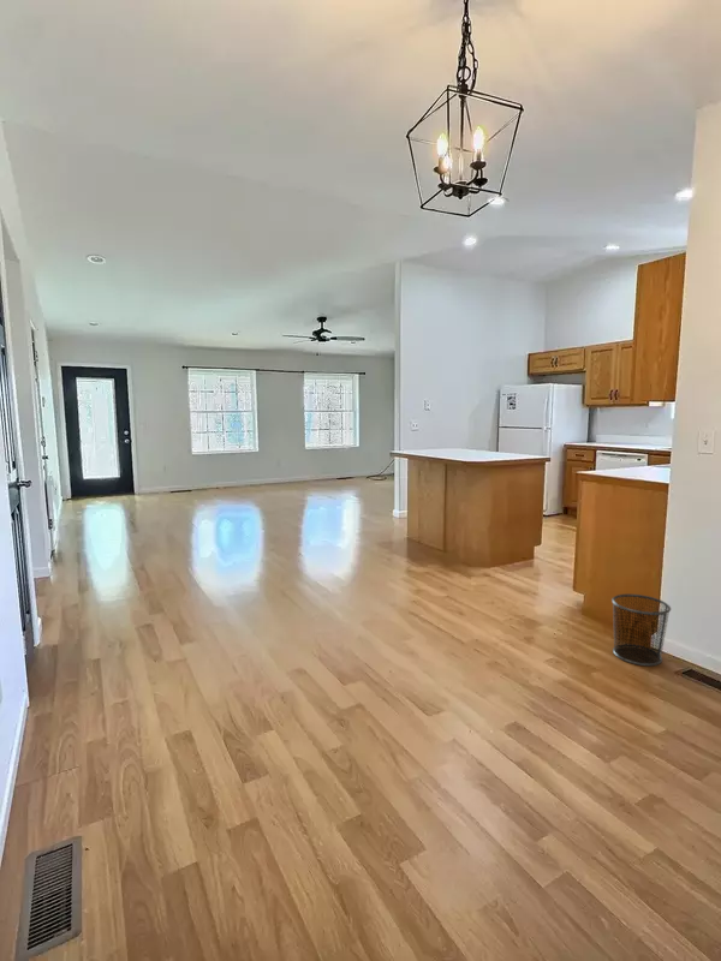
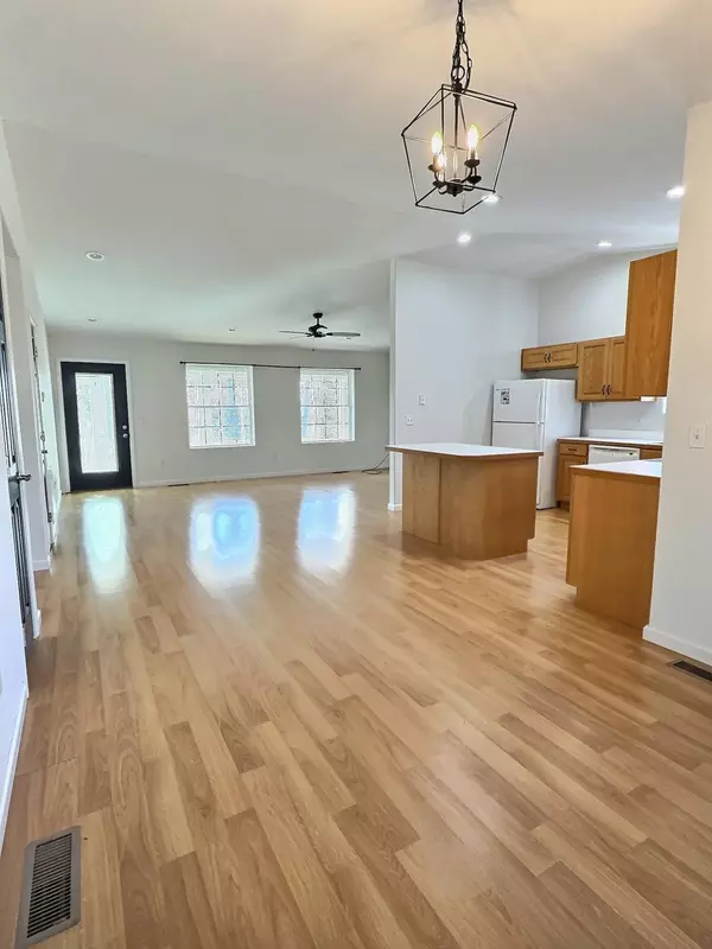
- waste bin [610,593,672,667]
